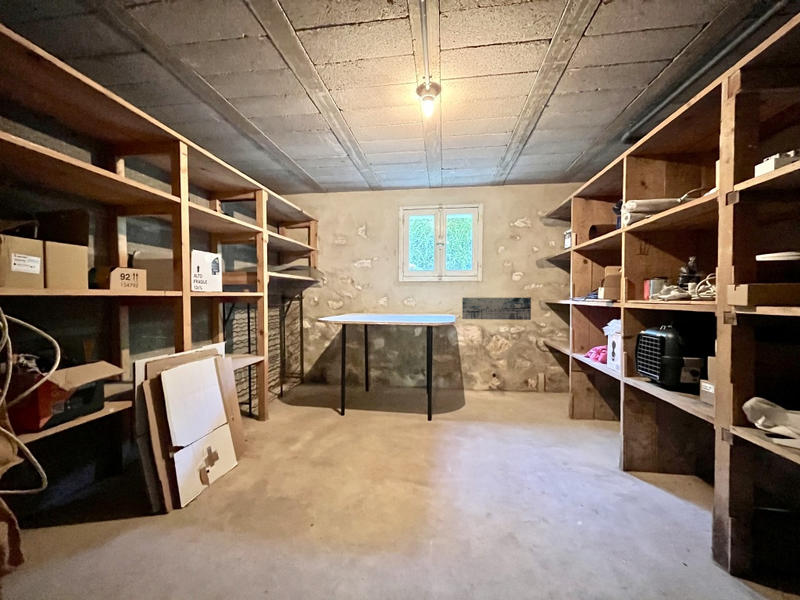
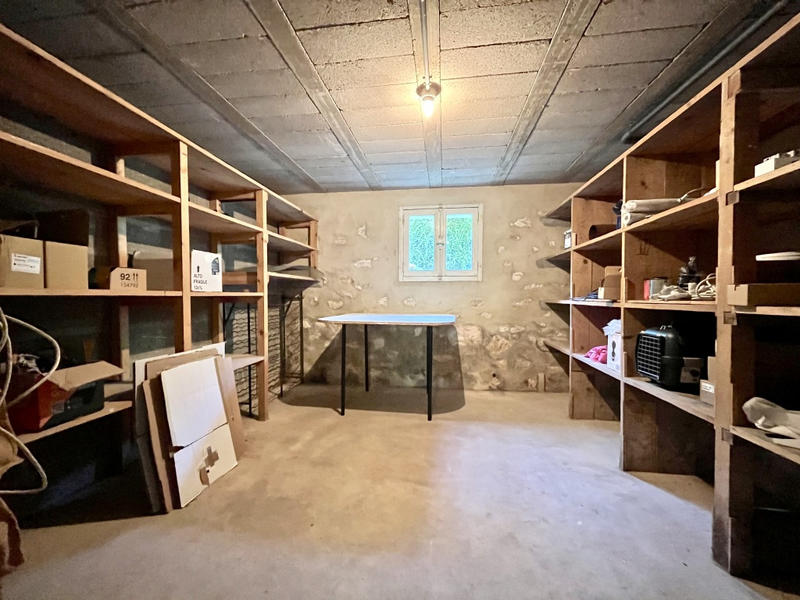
- wall art [461,297,532,321]
